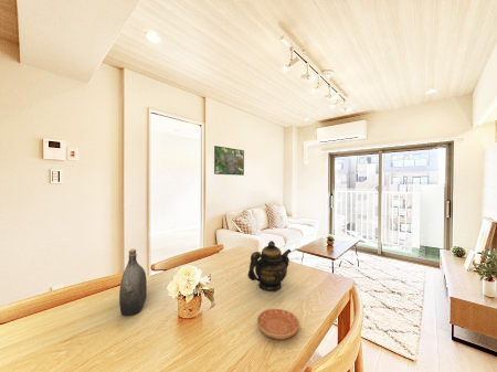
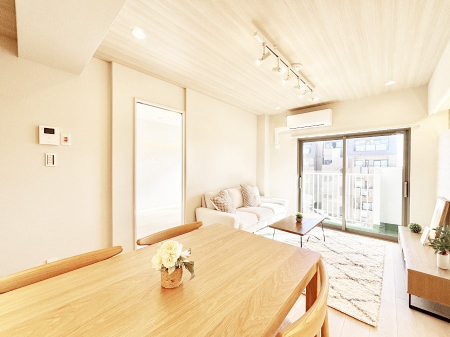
- saucer [256,308,300,341]
- water jug [118,248,148,317]
- teapot [246,240,292,293]
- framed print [213,145,245,177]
